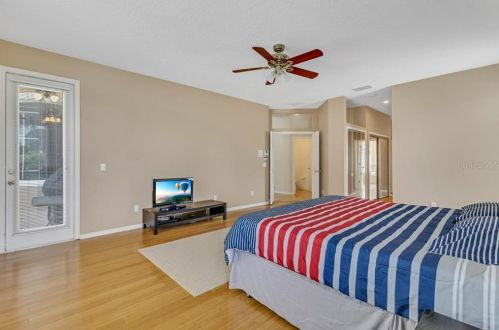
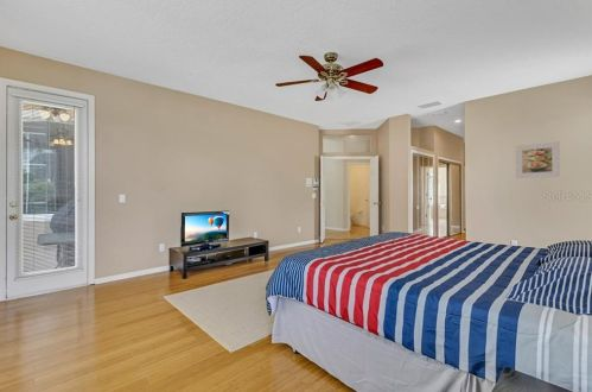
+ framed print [515,140,561,179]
